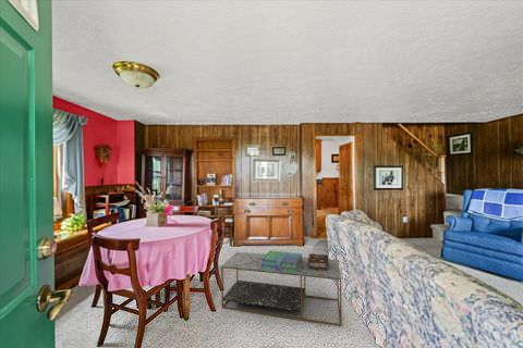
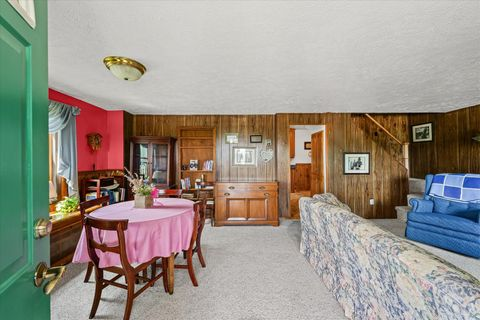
- stack of books [260,249,303,274]
- coffee table [220,251,343,327]
- spell book [307,252,329,271]
